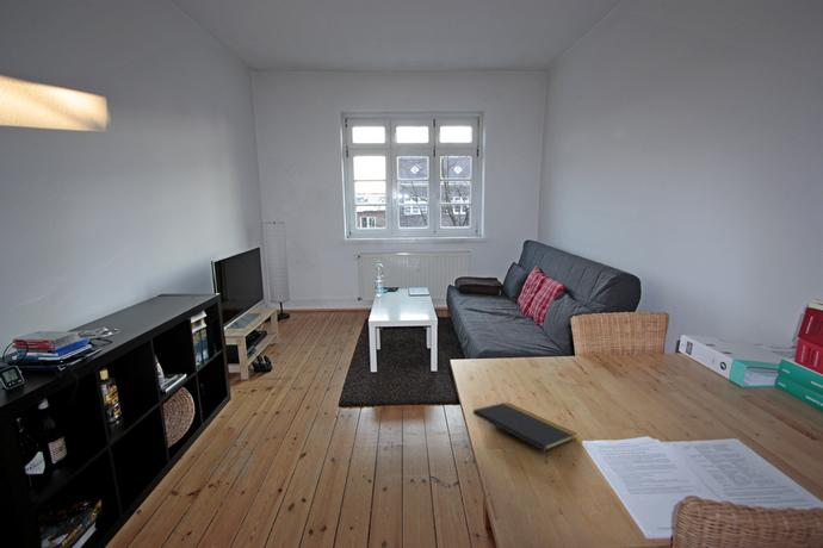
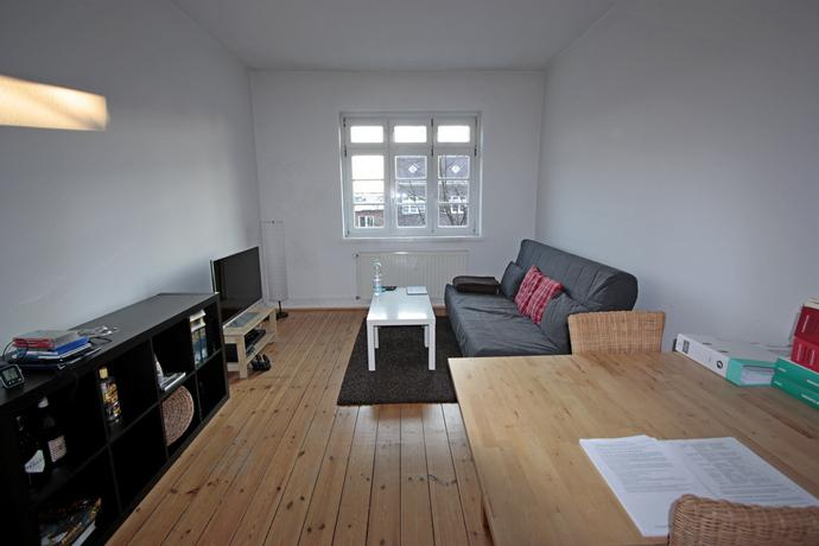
- notepad [472,401,578,465]
